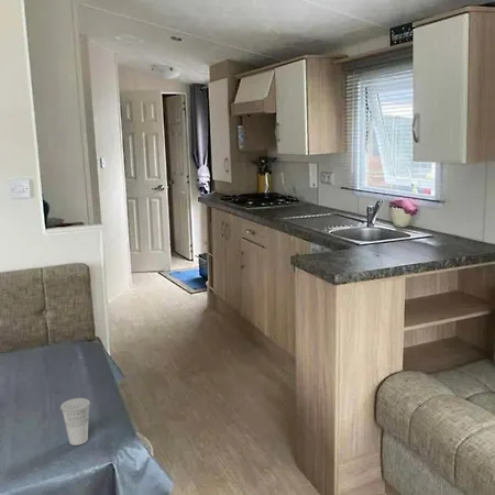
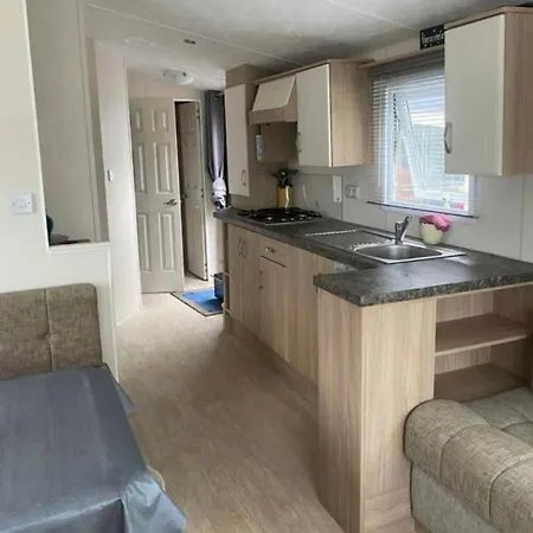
- cup [59,397,91,447]
